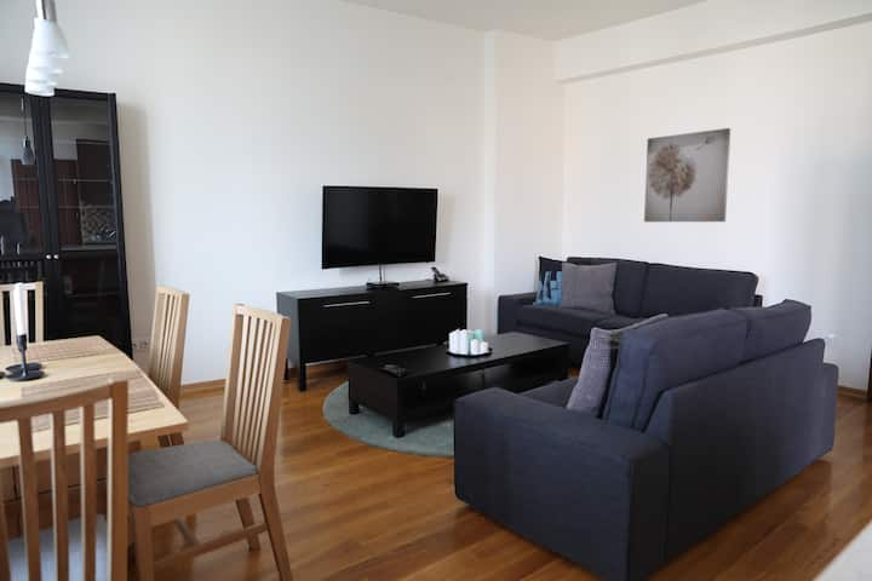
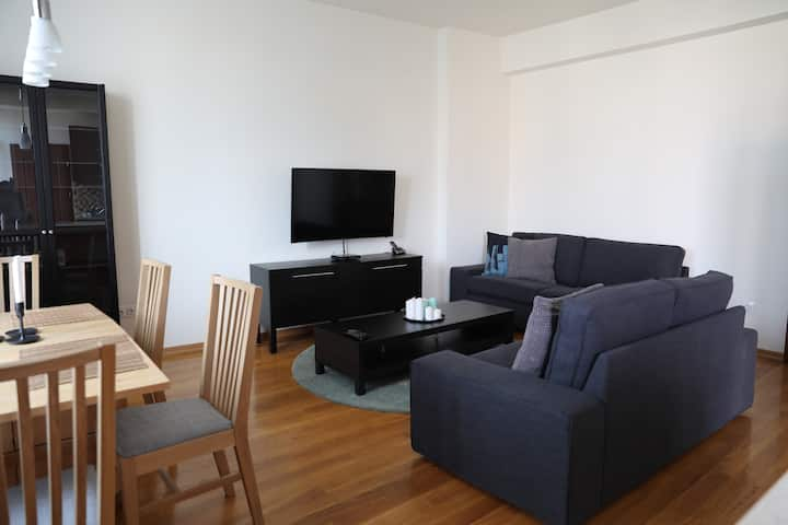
- wall art [643,127,732,223]
